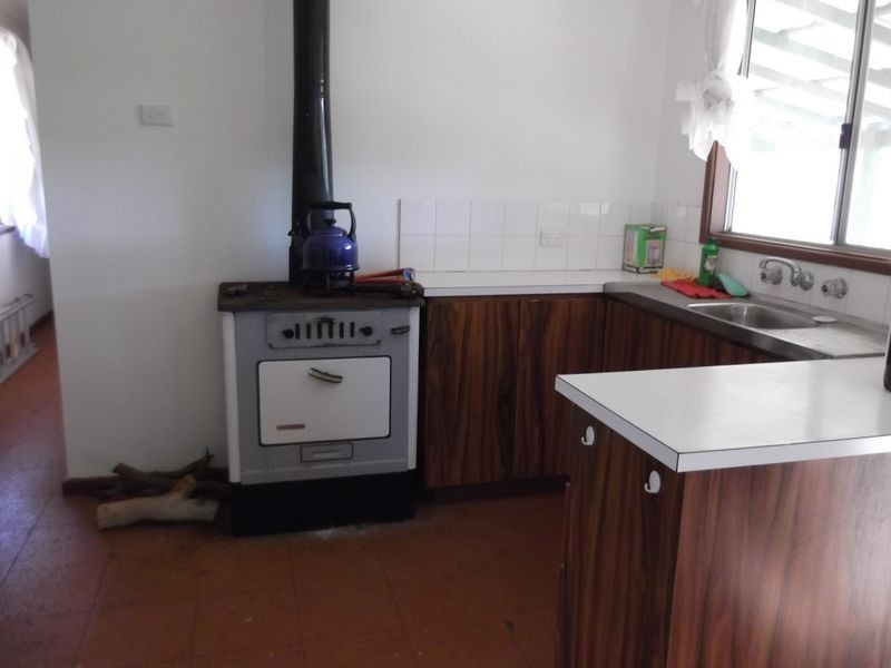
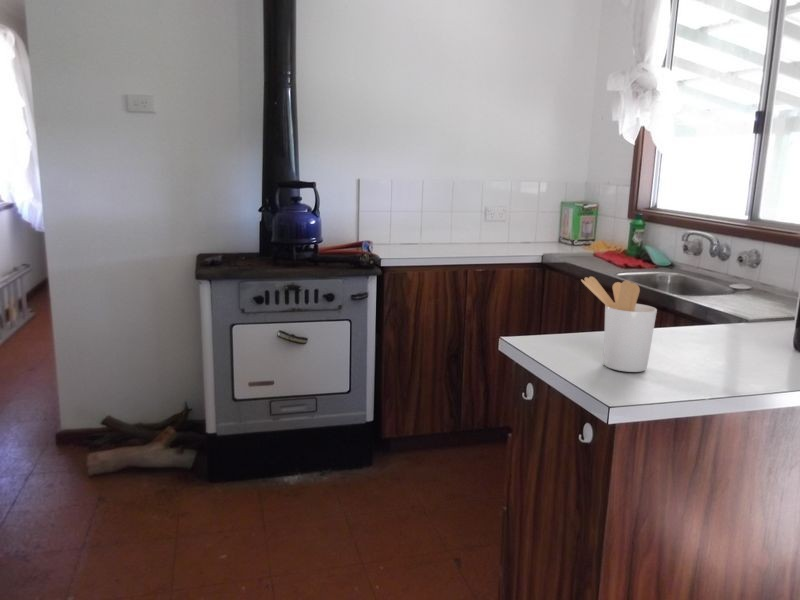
+ utensil holder [580,275,658,373]
